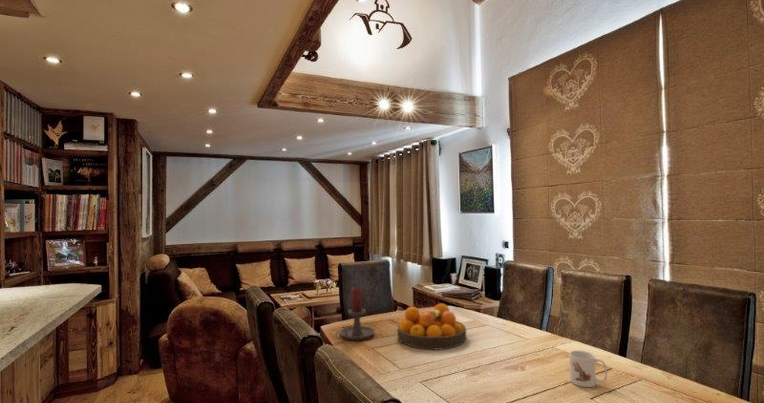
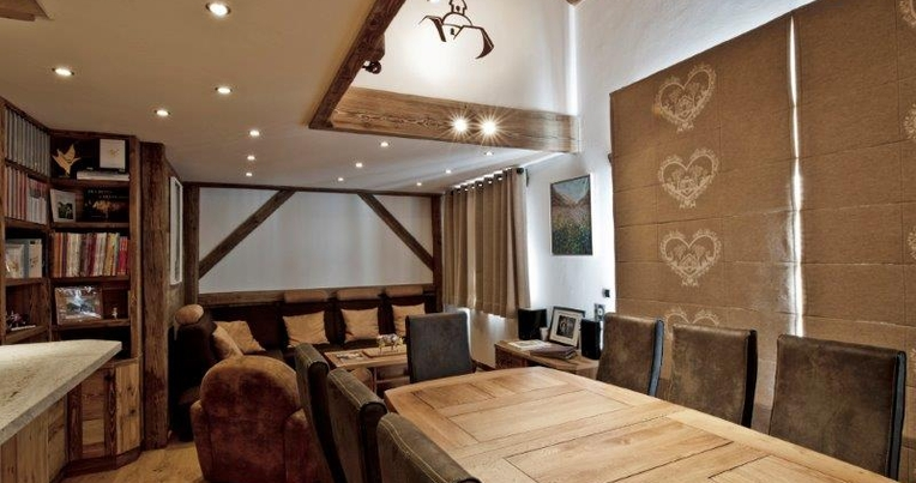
- mug [568,350,608,388]
- candle holder [334,286,375,341]
- fruit bowl [396,302,467,351]
